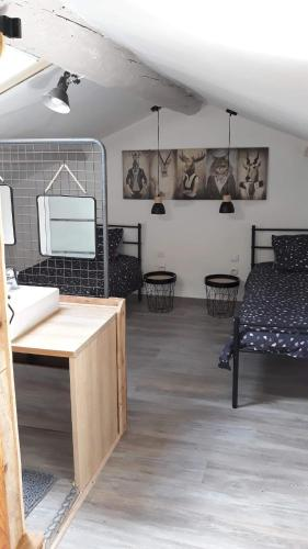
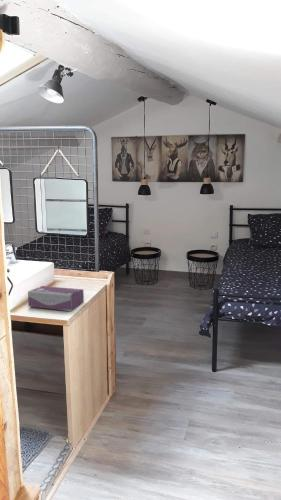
+ tissue box [27,285,85,312]
